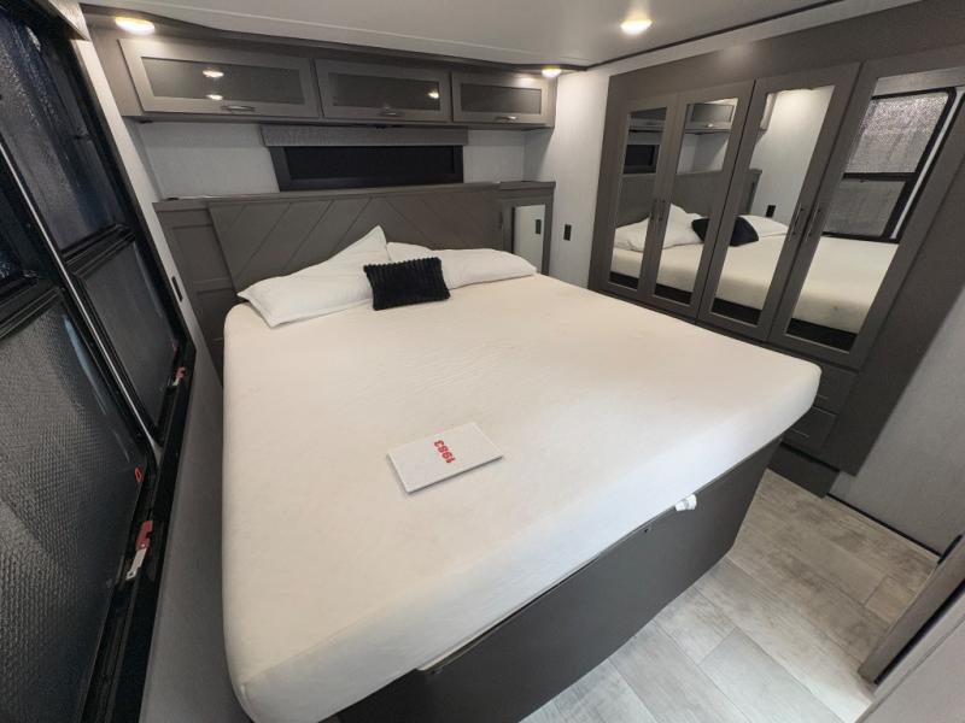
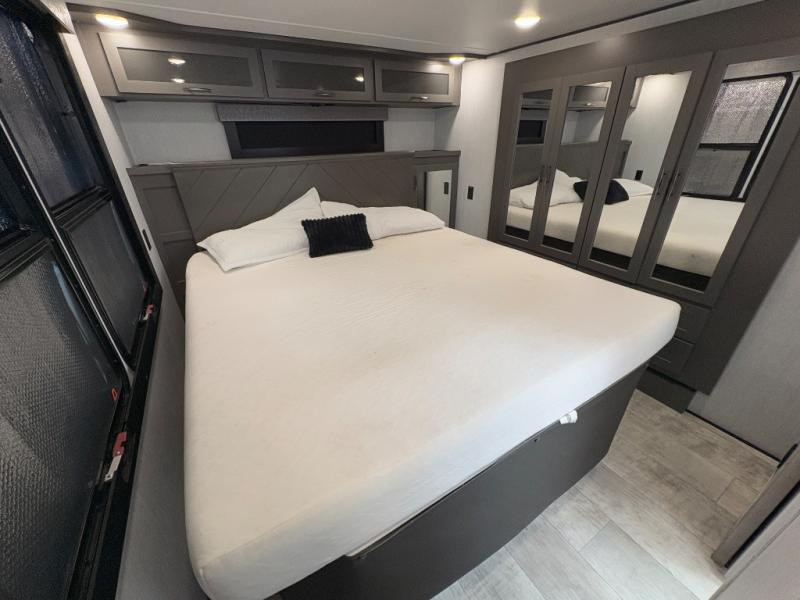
- magazine [386,422,504,494]
